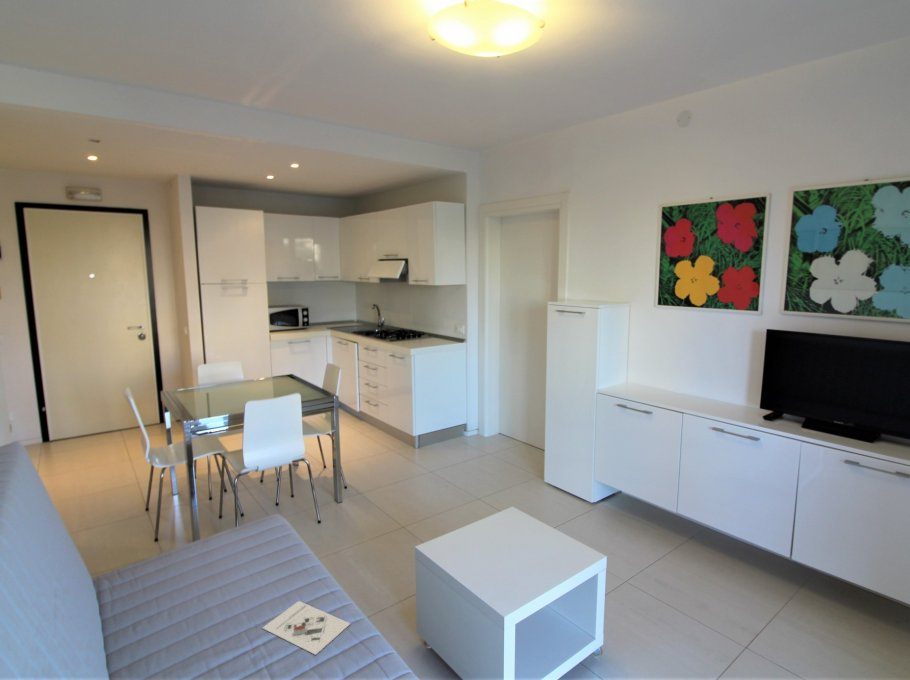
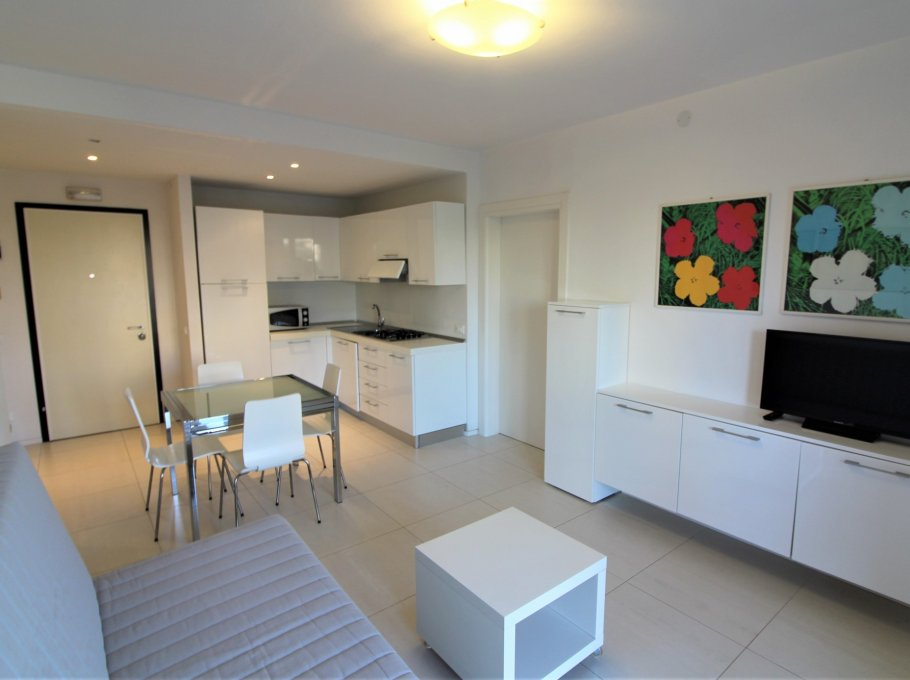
- architectural model [261,600,352,656]
